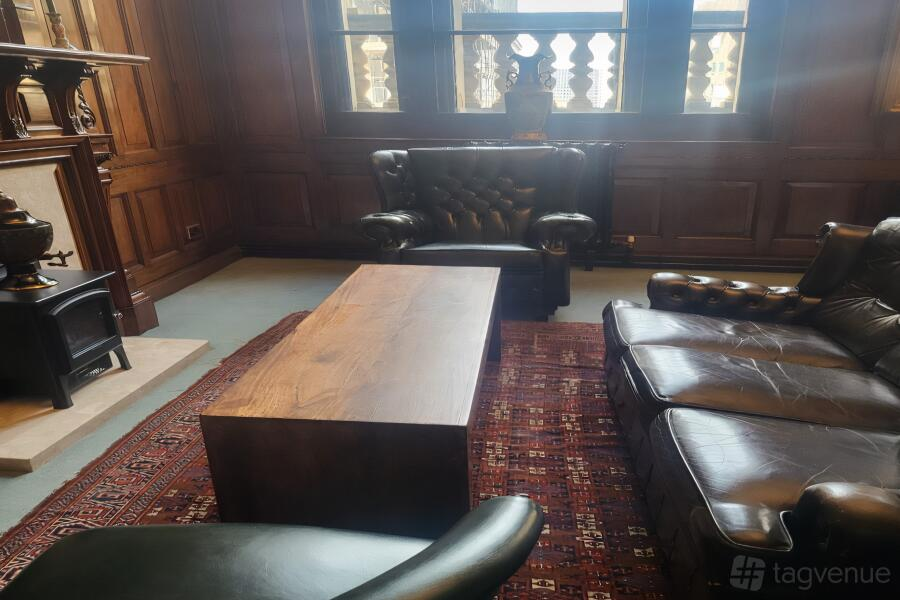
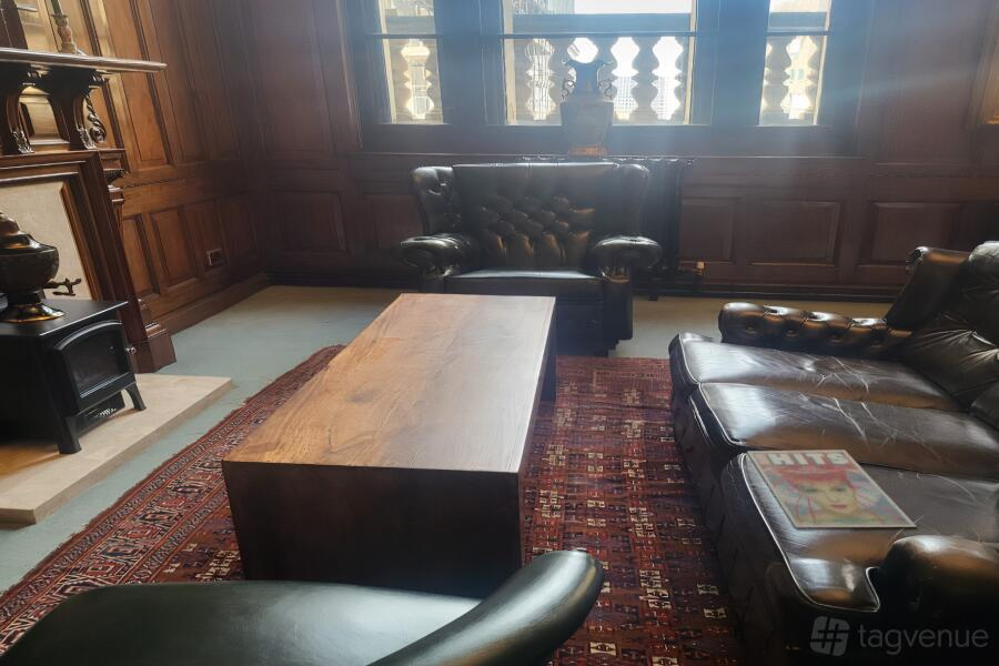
+ magazine [746,448,918,528]
